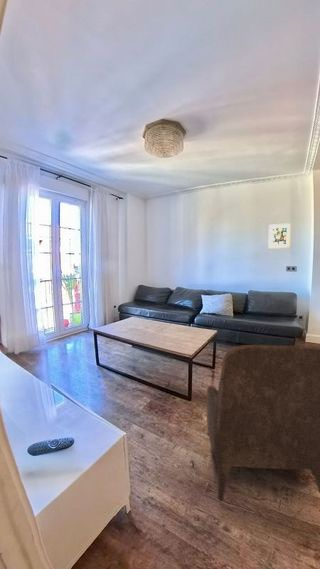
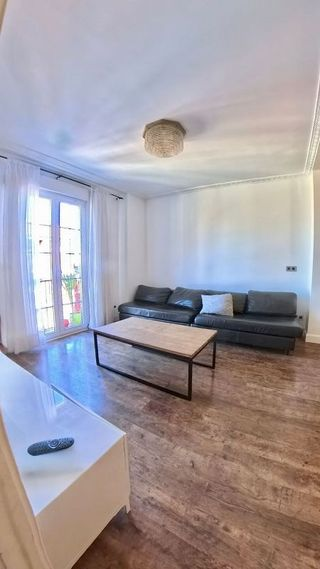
- armchair [206,344,320,502]
- wall art [267,222,292,250]
